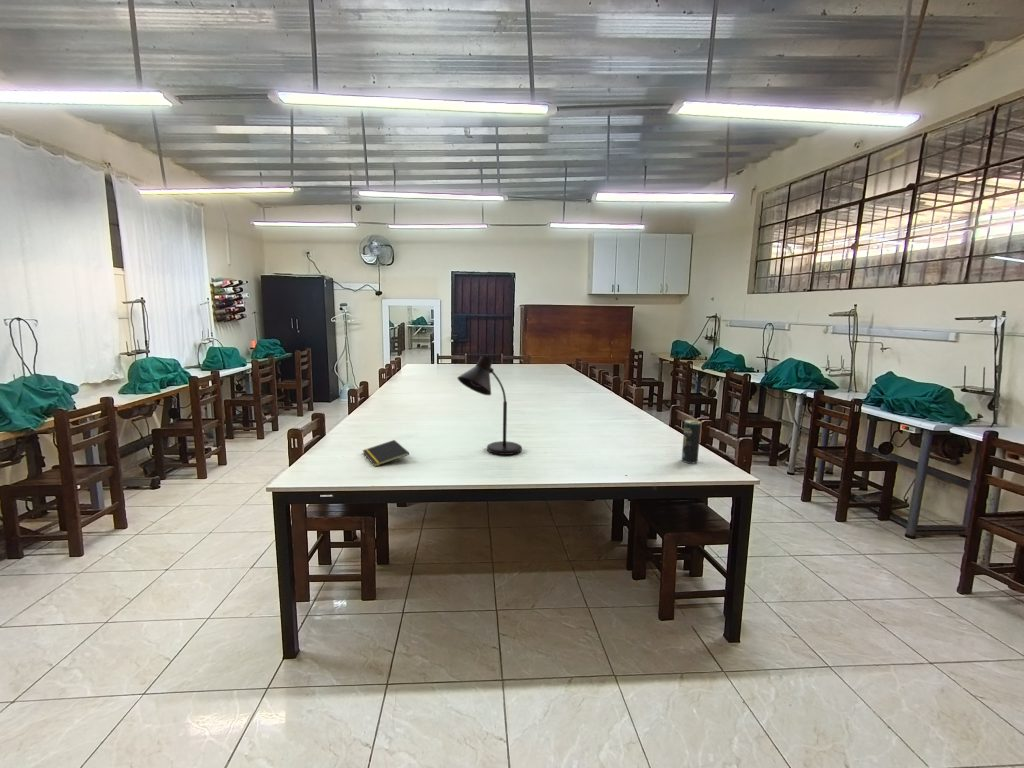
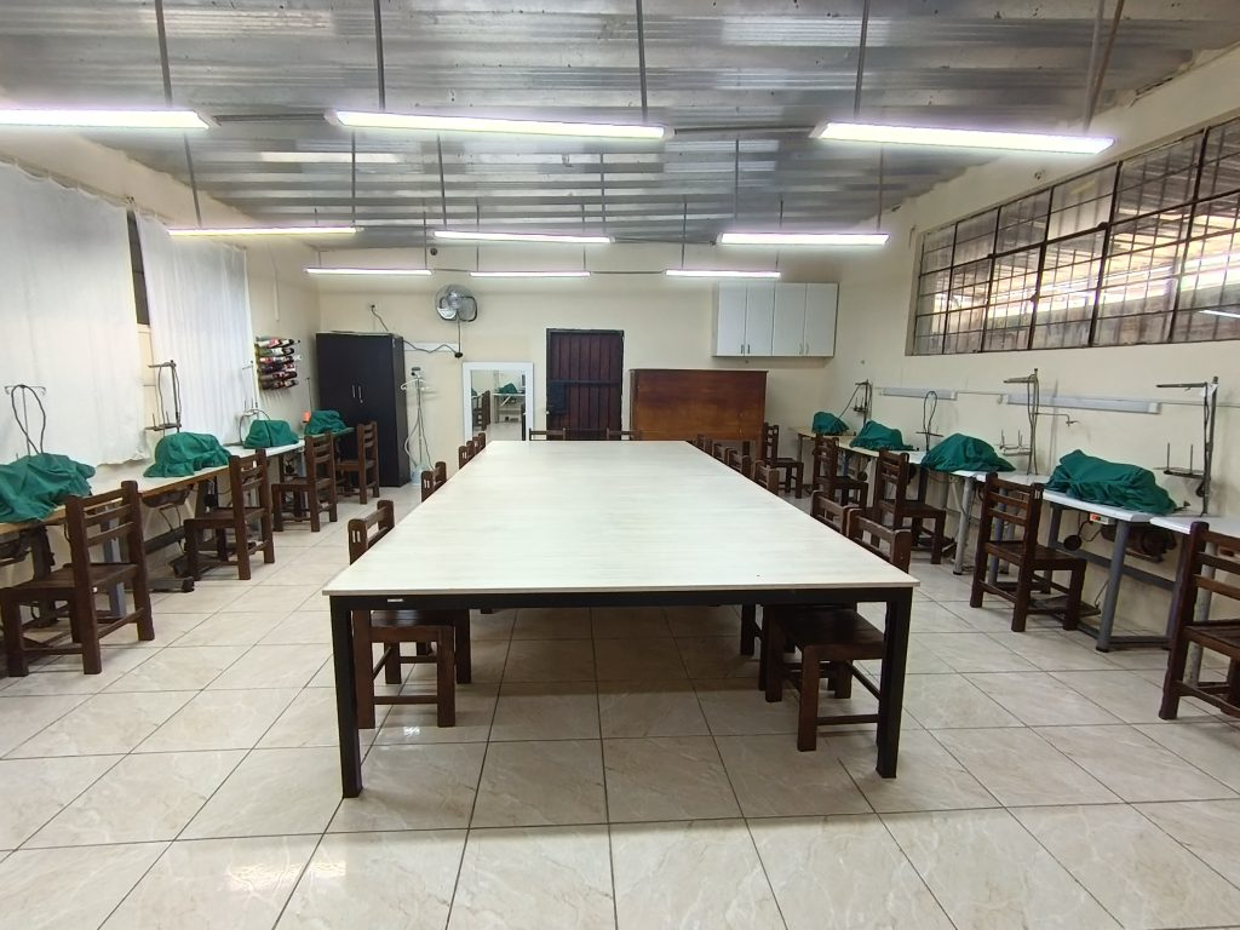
- notepad [362,439,410,468]
- desk lamp [456,354,523,456]
- beverage can [681,419,702,465]
